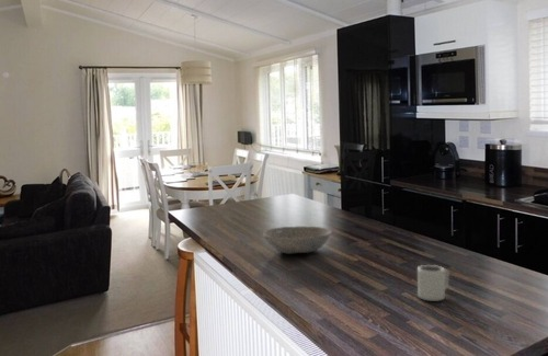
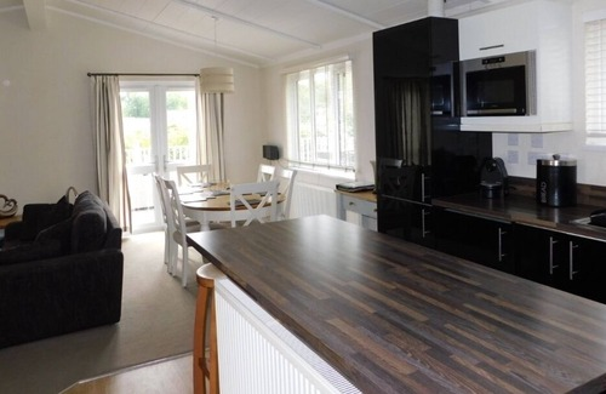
- bowl [262,226,333,255]
- cup [416,264,449,302]
